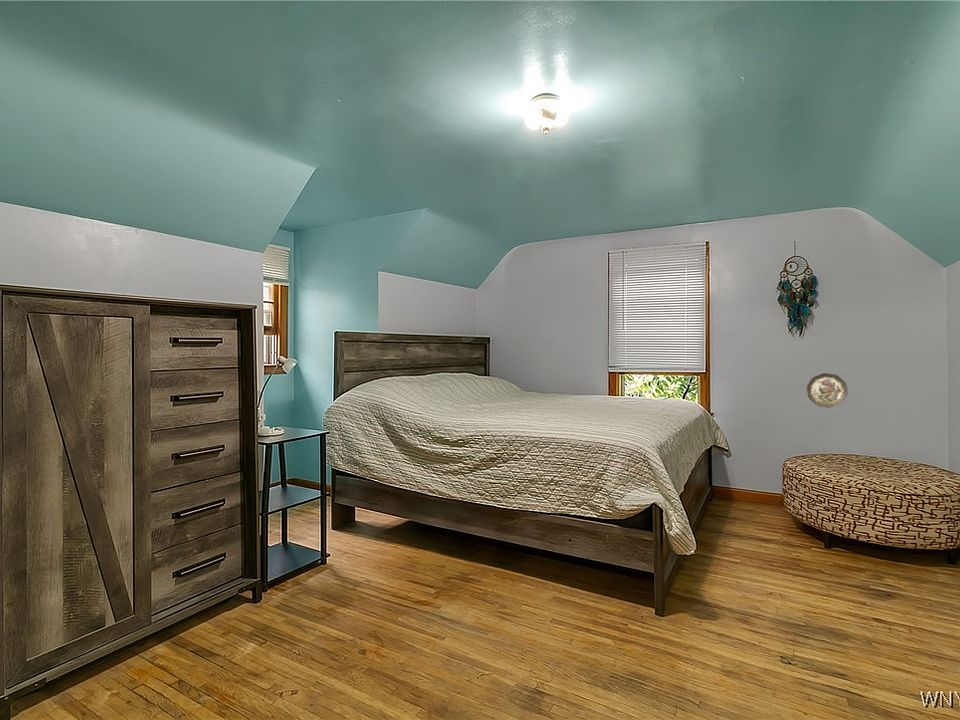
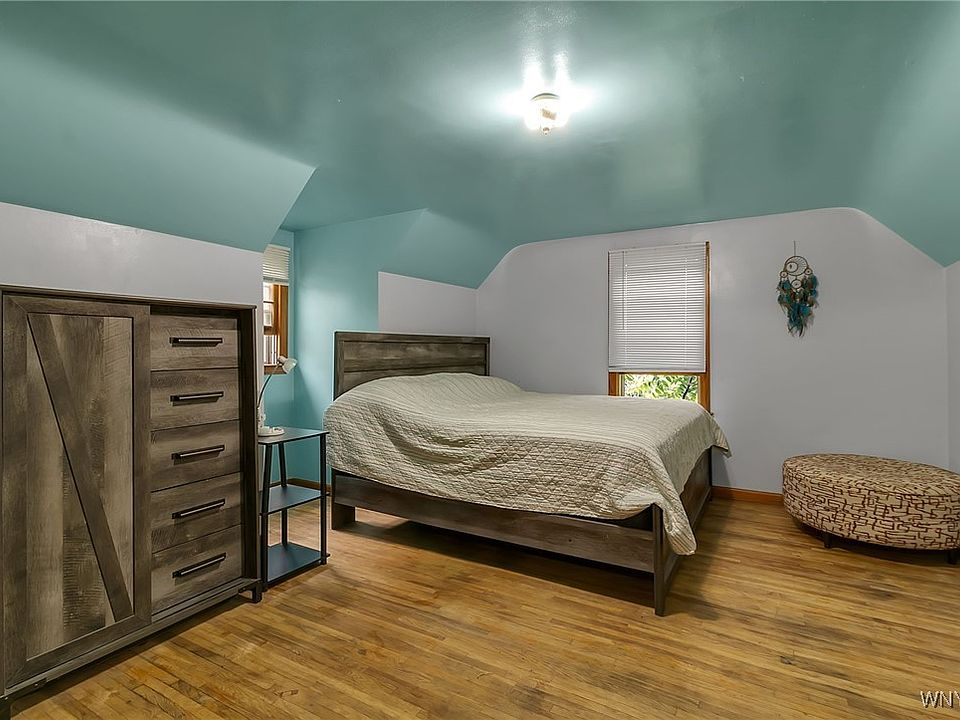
- decorative plate [806,372,848,409]
